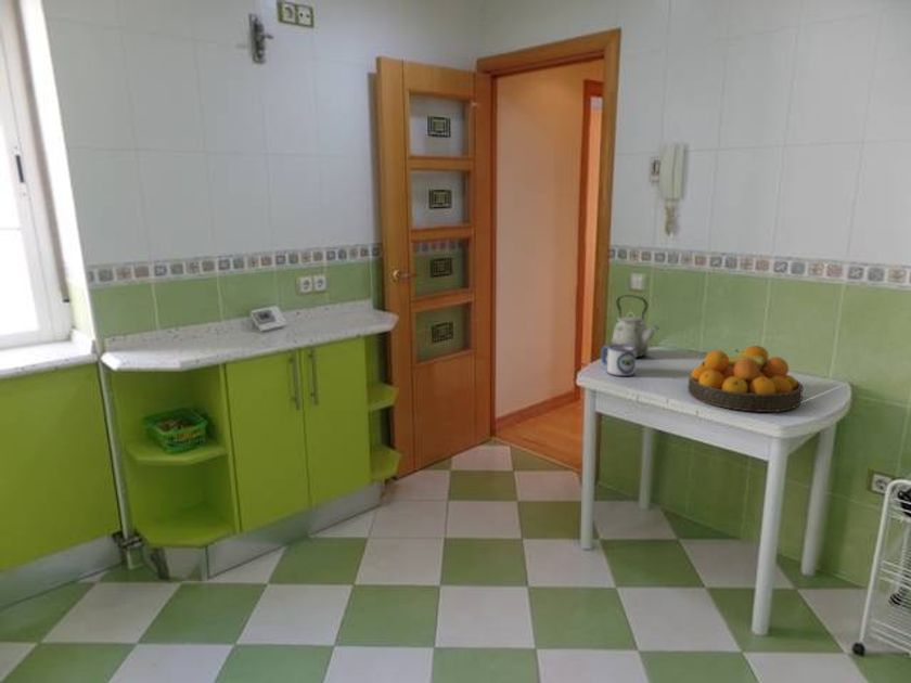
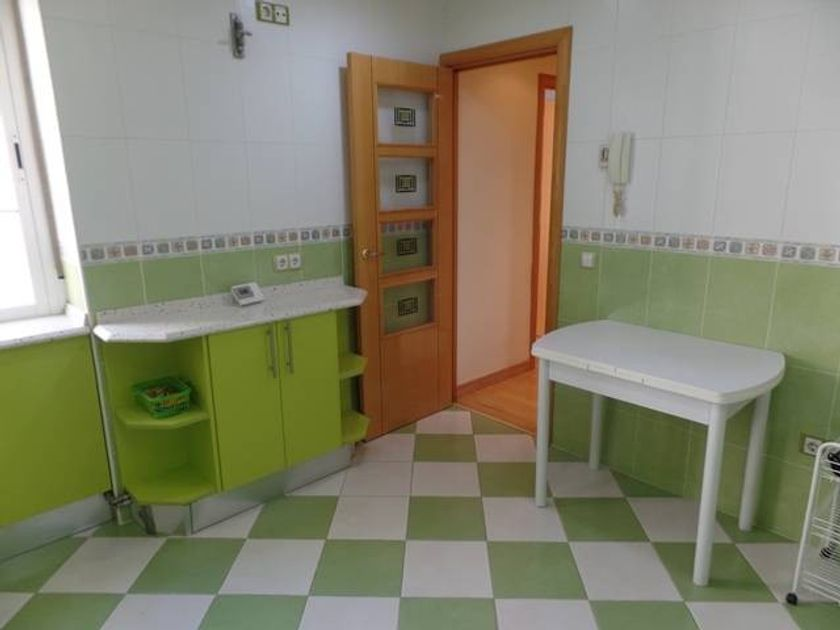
- mug [600,344,637,377]
- kettle [611,294,659,359]
- fruit bowl [687,345,804,413]
